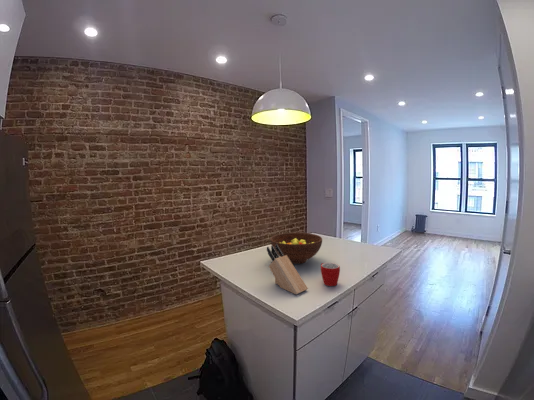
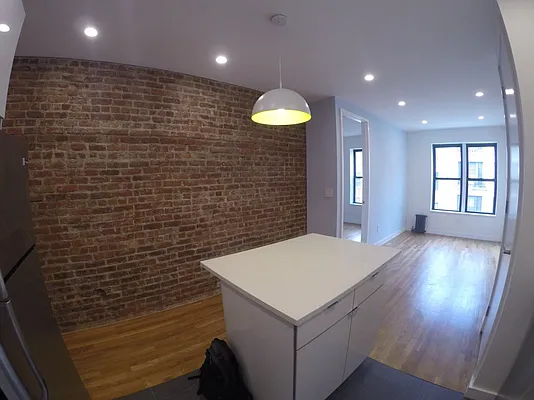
- knife block [266,244,309,295]
- fruit bowl [269,232,323,265]
- mug [320,262,341,287]
